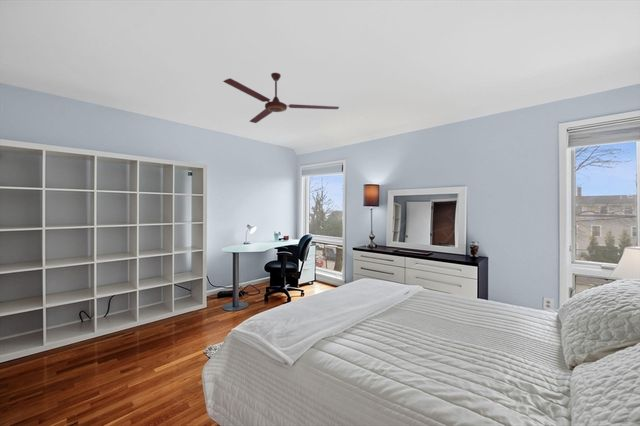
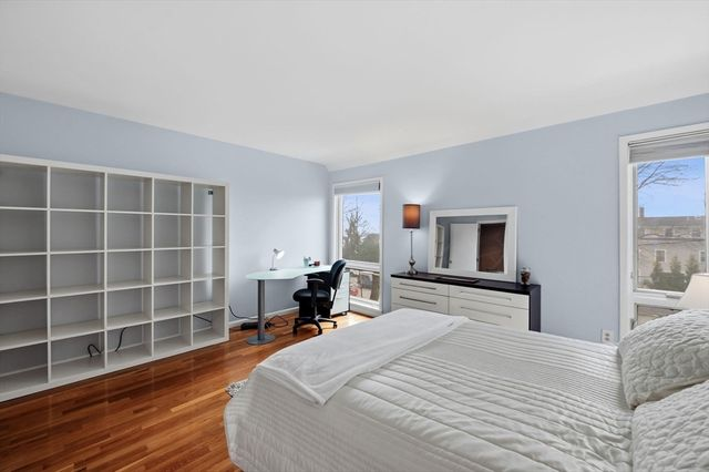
- ceiling fan [222,72,340,124]
